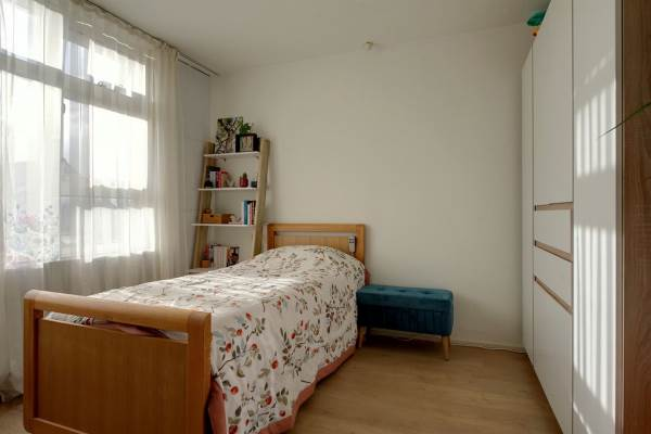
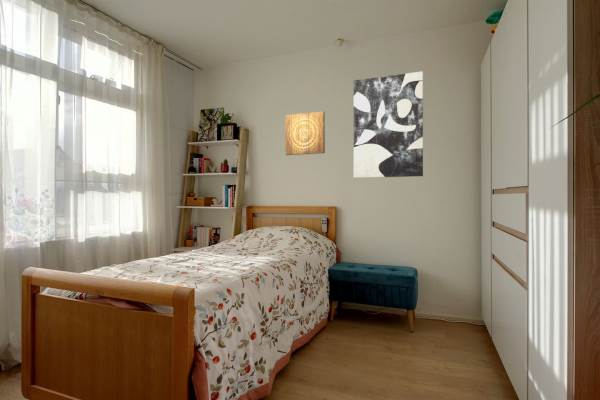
+ wall art [284,110,326,156]
+ wall art [353,70,424,179]
